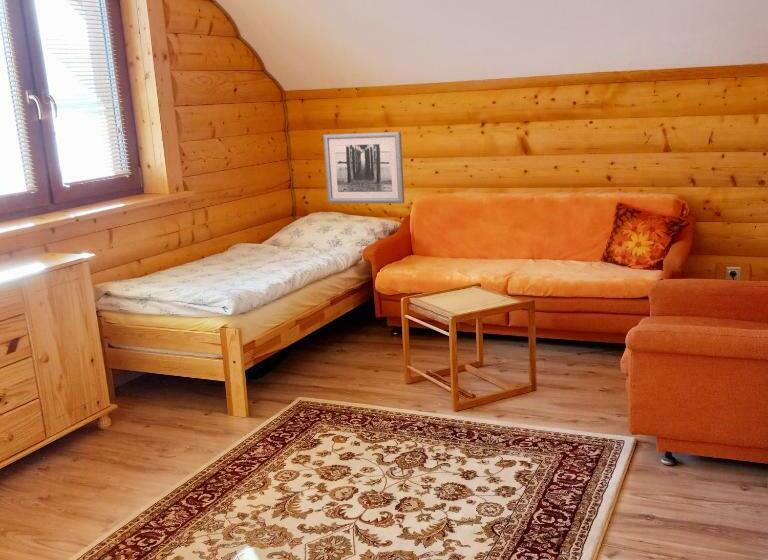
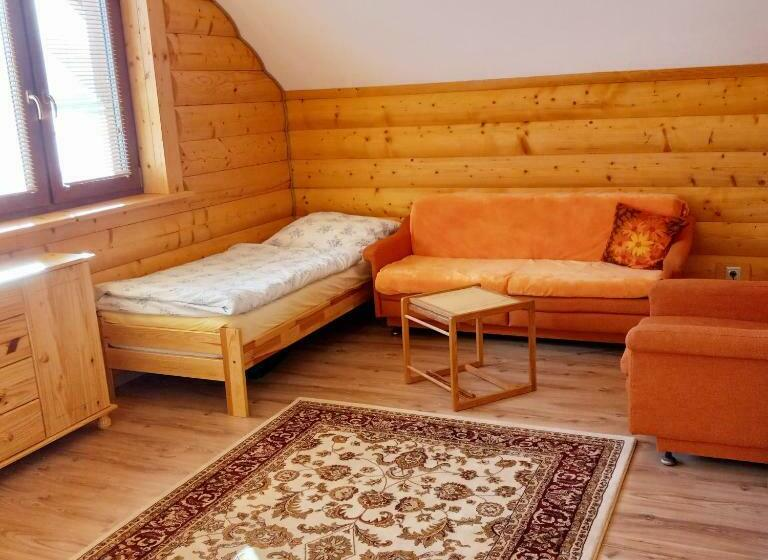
- wall art [322,131,405,205]
